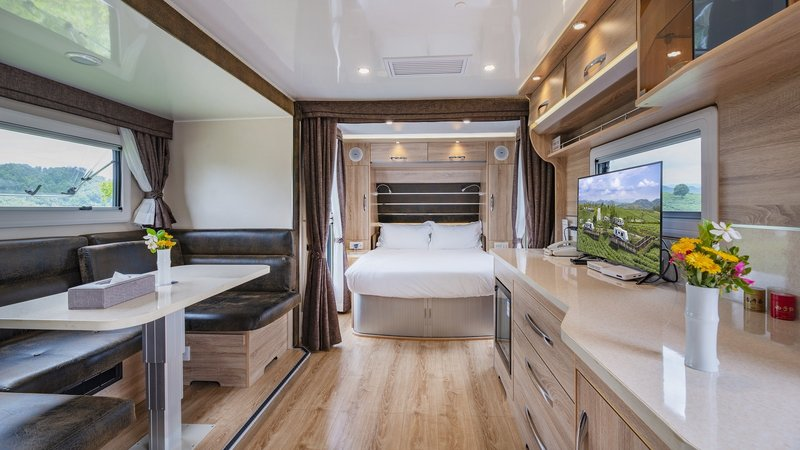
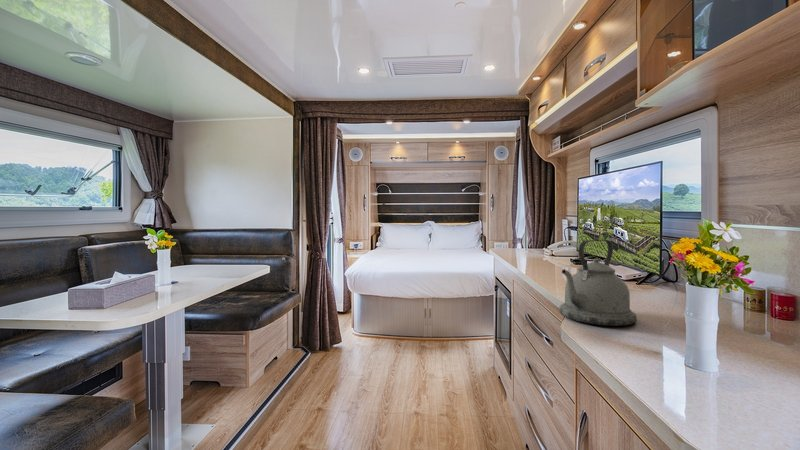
+ kettle [558,239,638,327]
